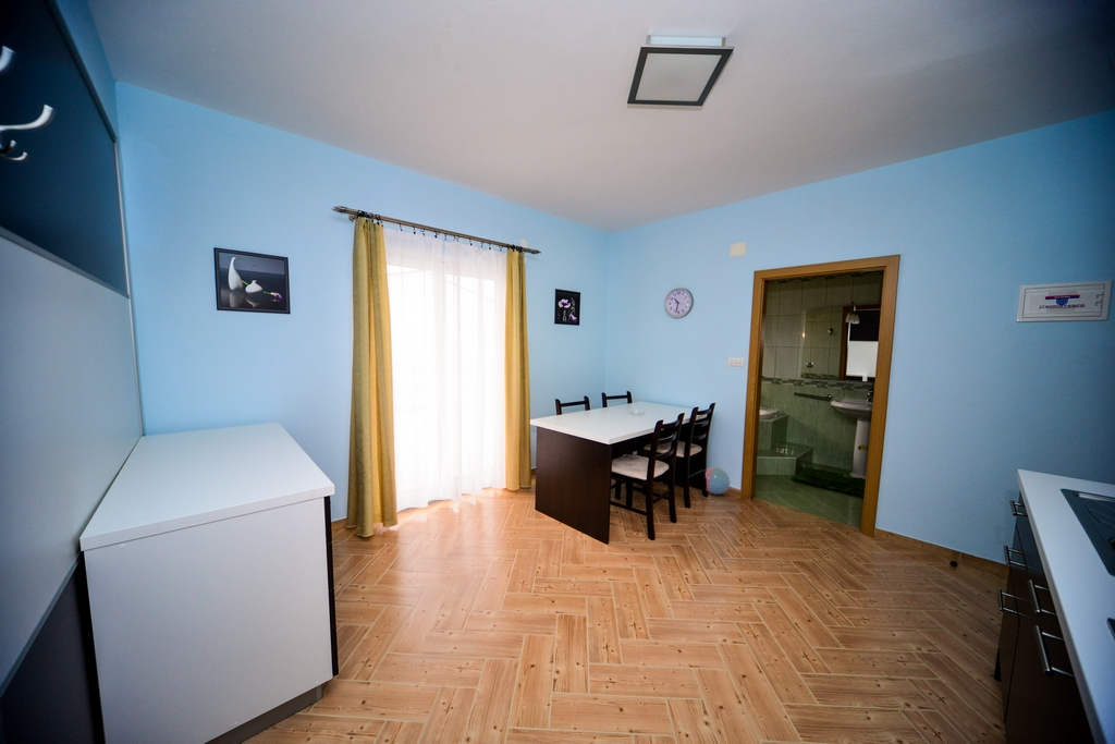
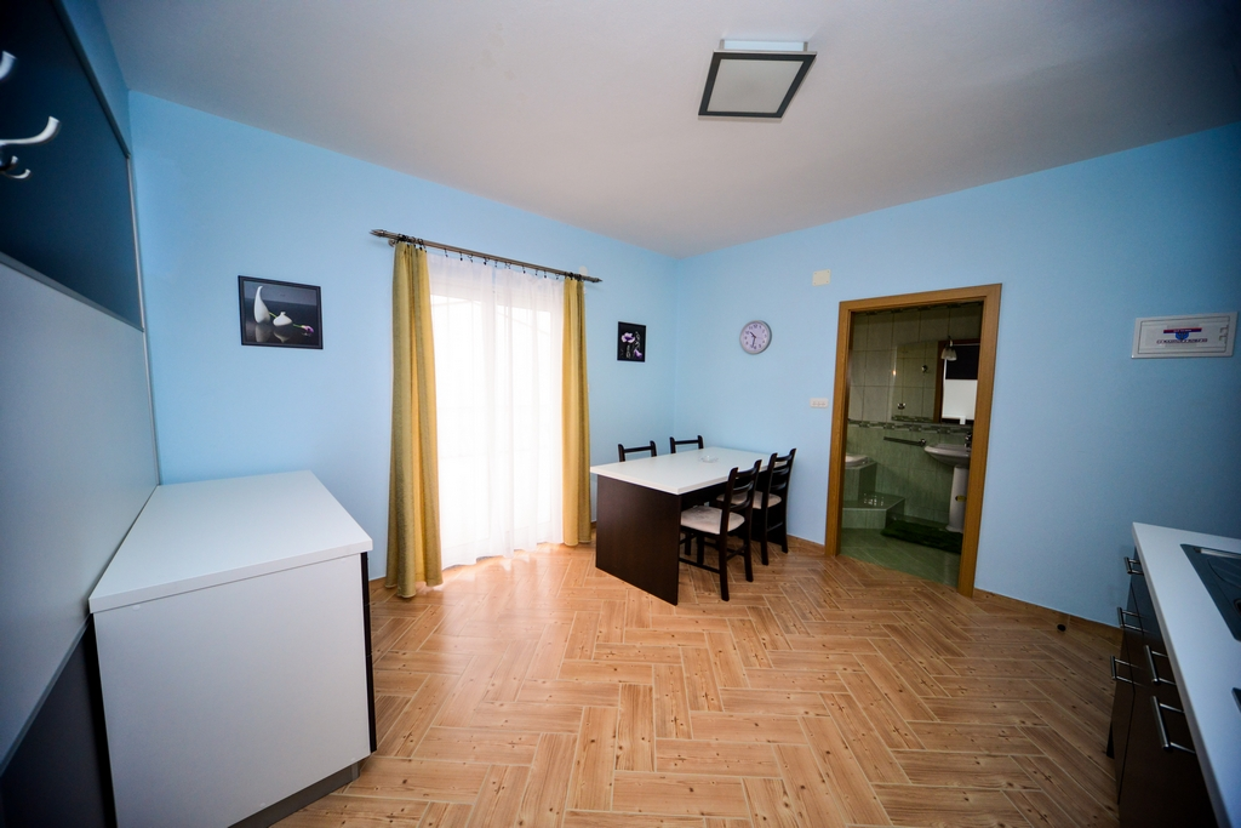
- ball [704,466,731,496]
